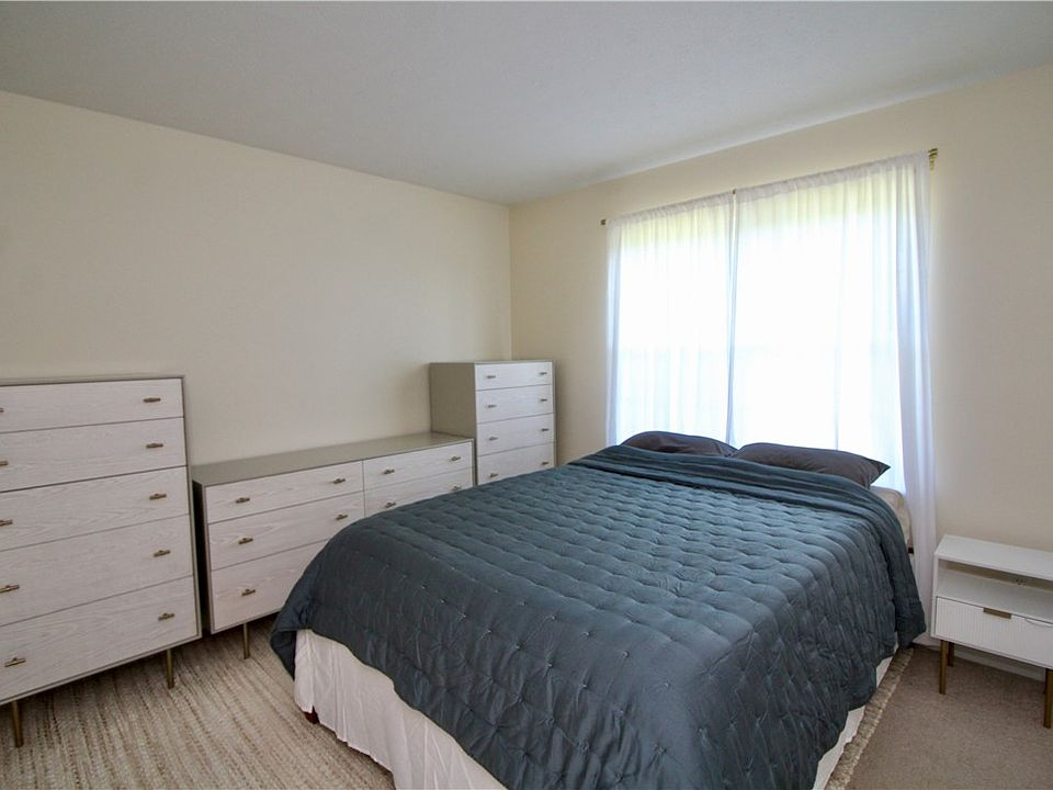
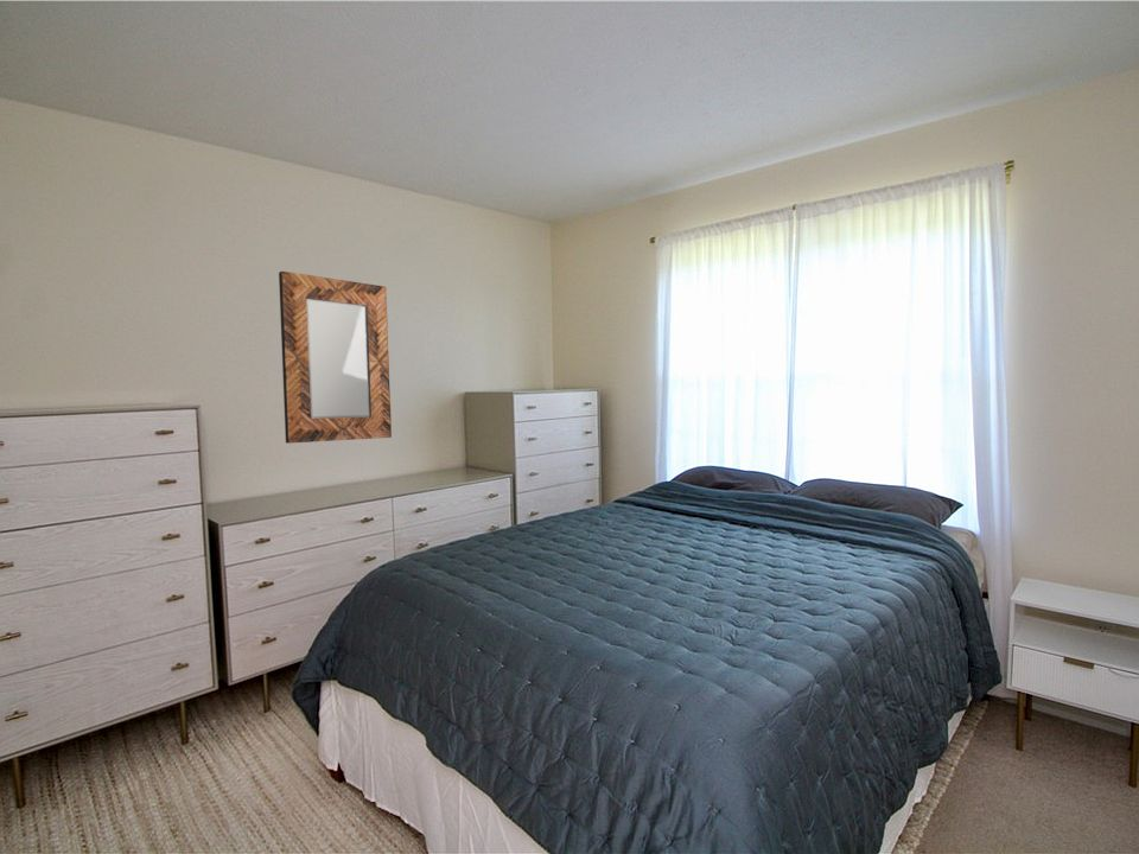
+ home mirror [278,270,393,445]
